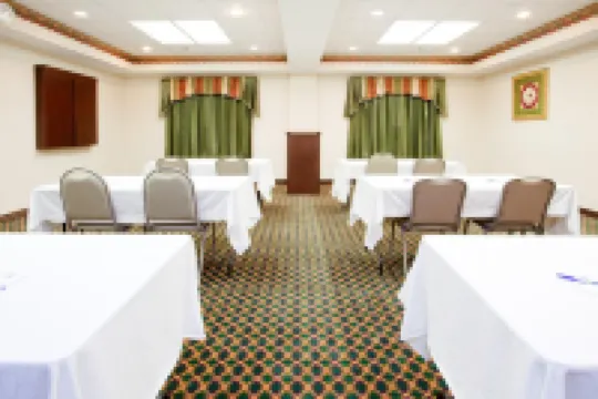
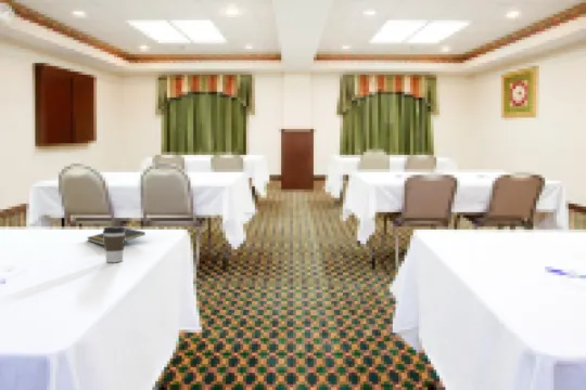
+ coffee cup [102,225,125,263]
+ notepad [86,226,146,247]
